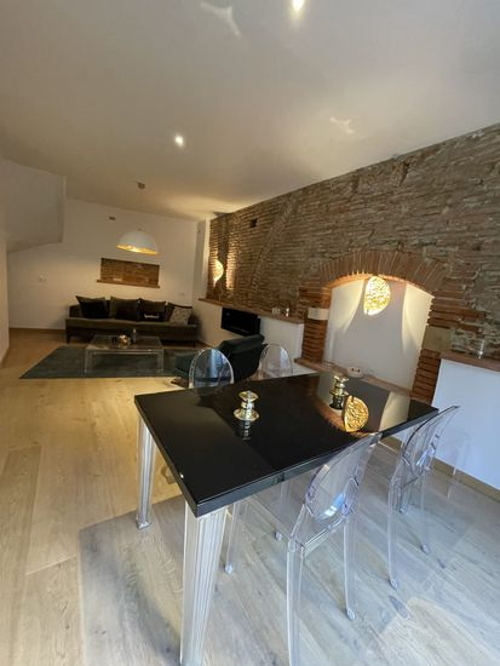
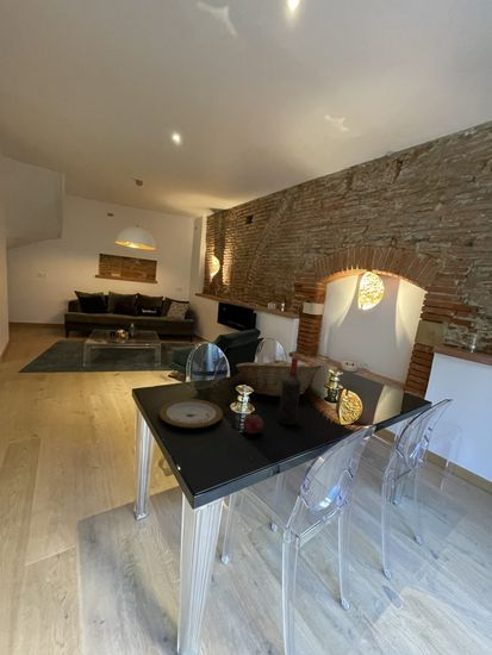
+ apple [242,412,264,435]
+ fruit basket [235,356,323,398]
+ wine bottle [276,356,301,426]
+ plate [158,398,224,430]
